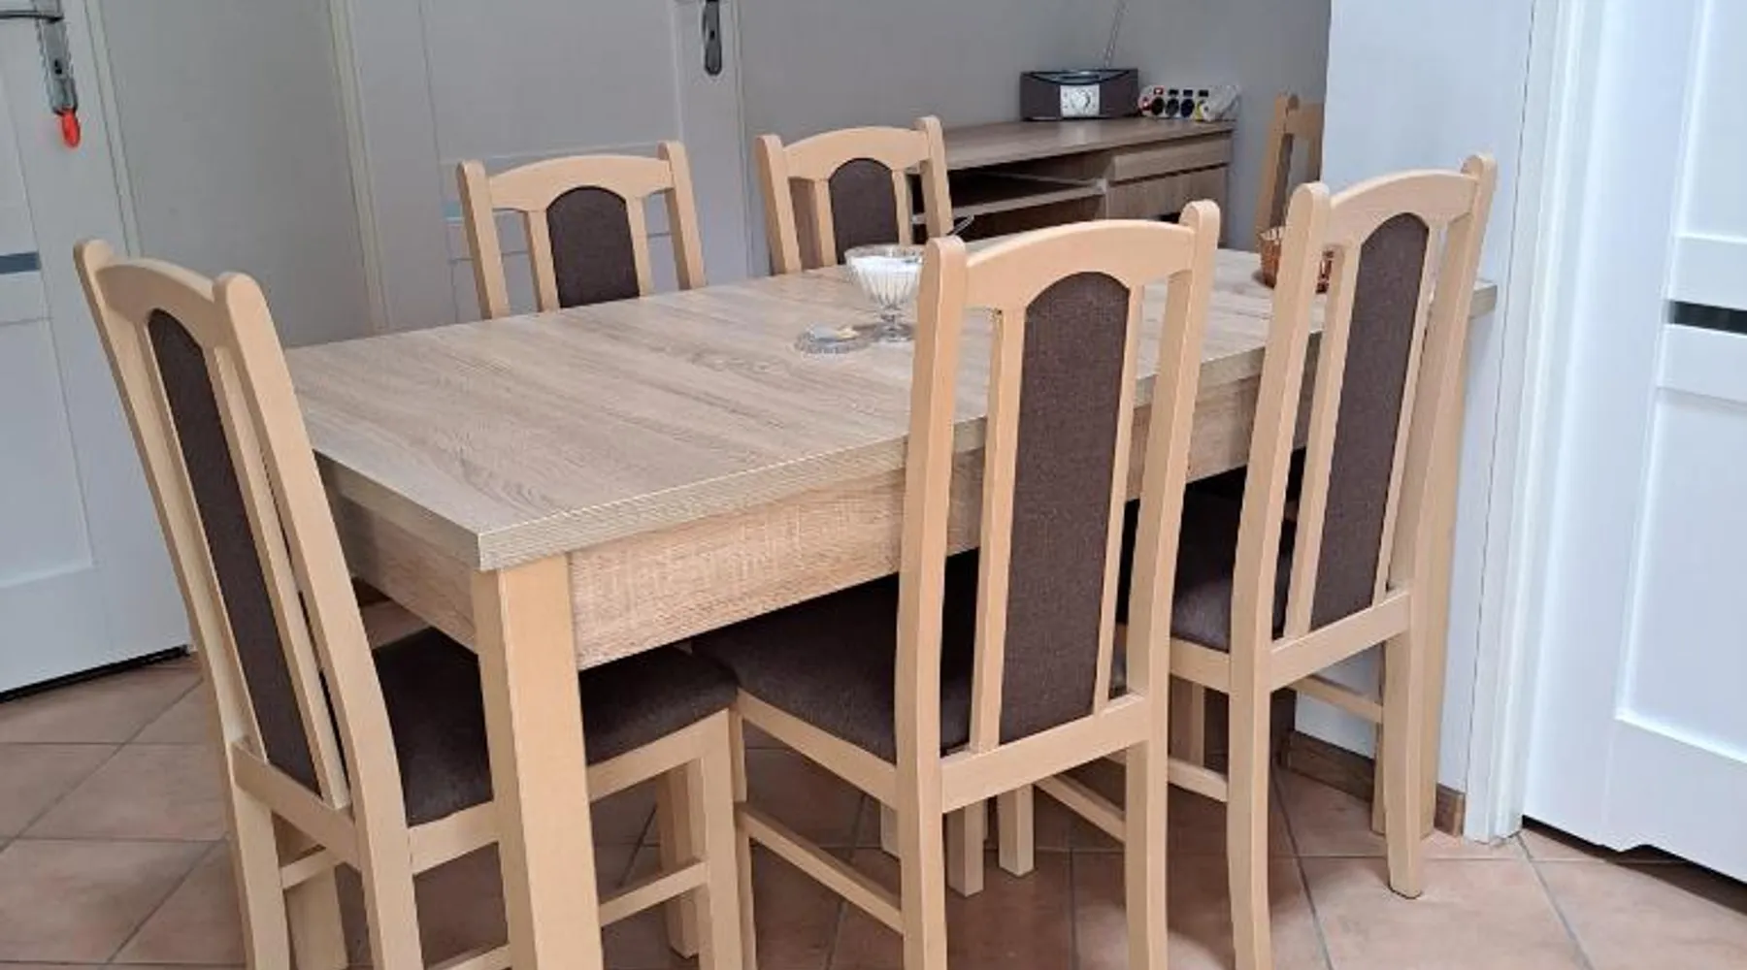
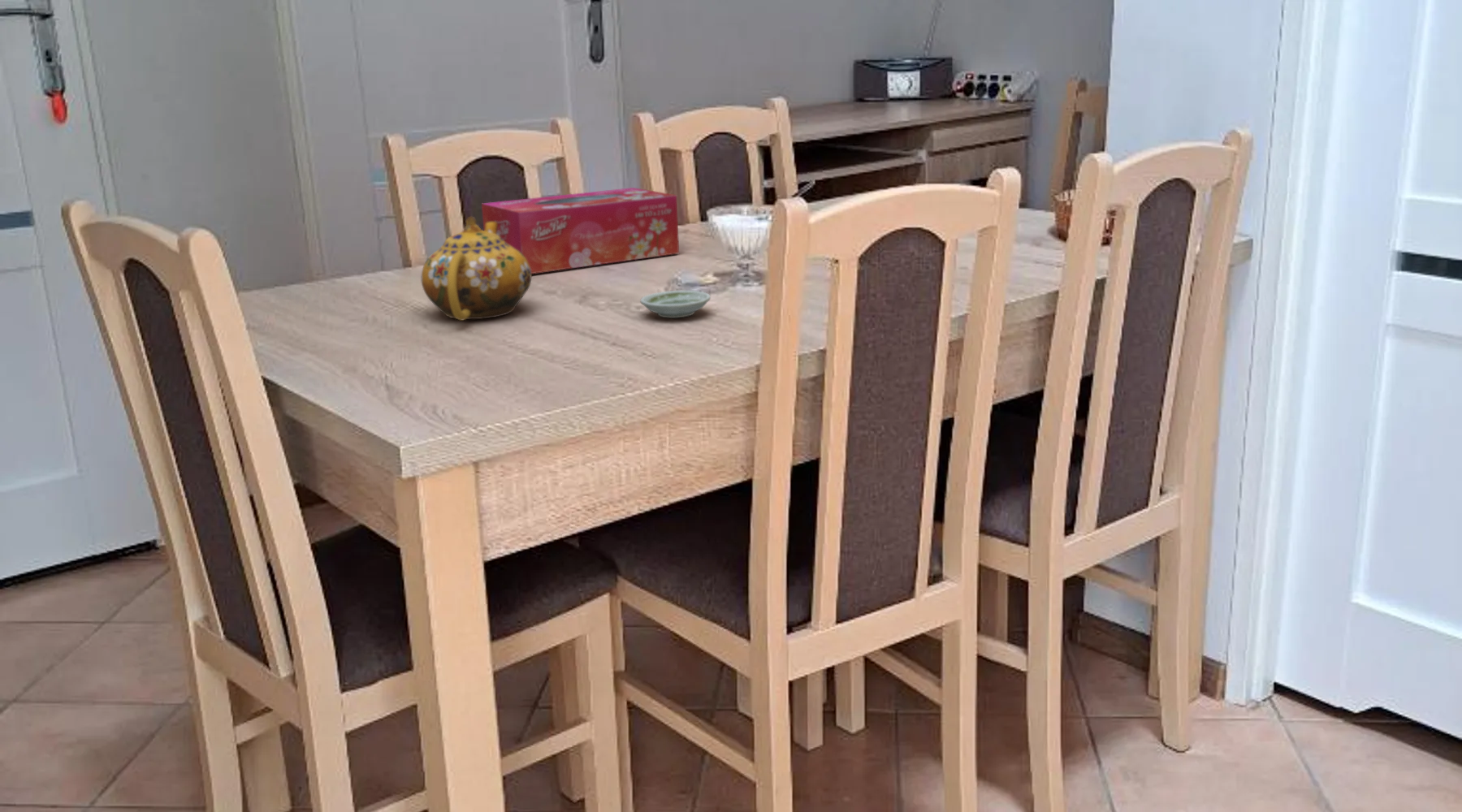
+ saucer [639,290,712,318]
+ teapot [420,216,532,322]
+ tissue box [481,187,680,274]
